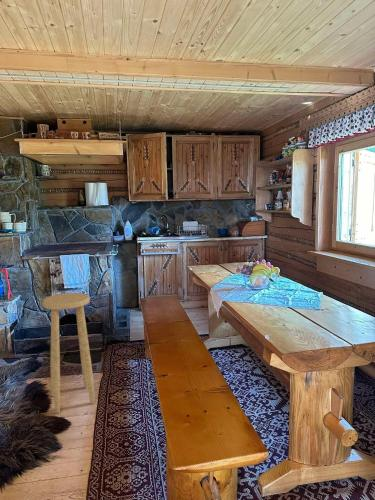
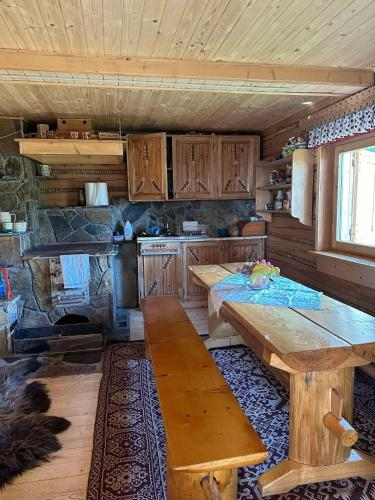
- stool [41,292,96,415]
